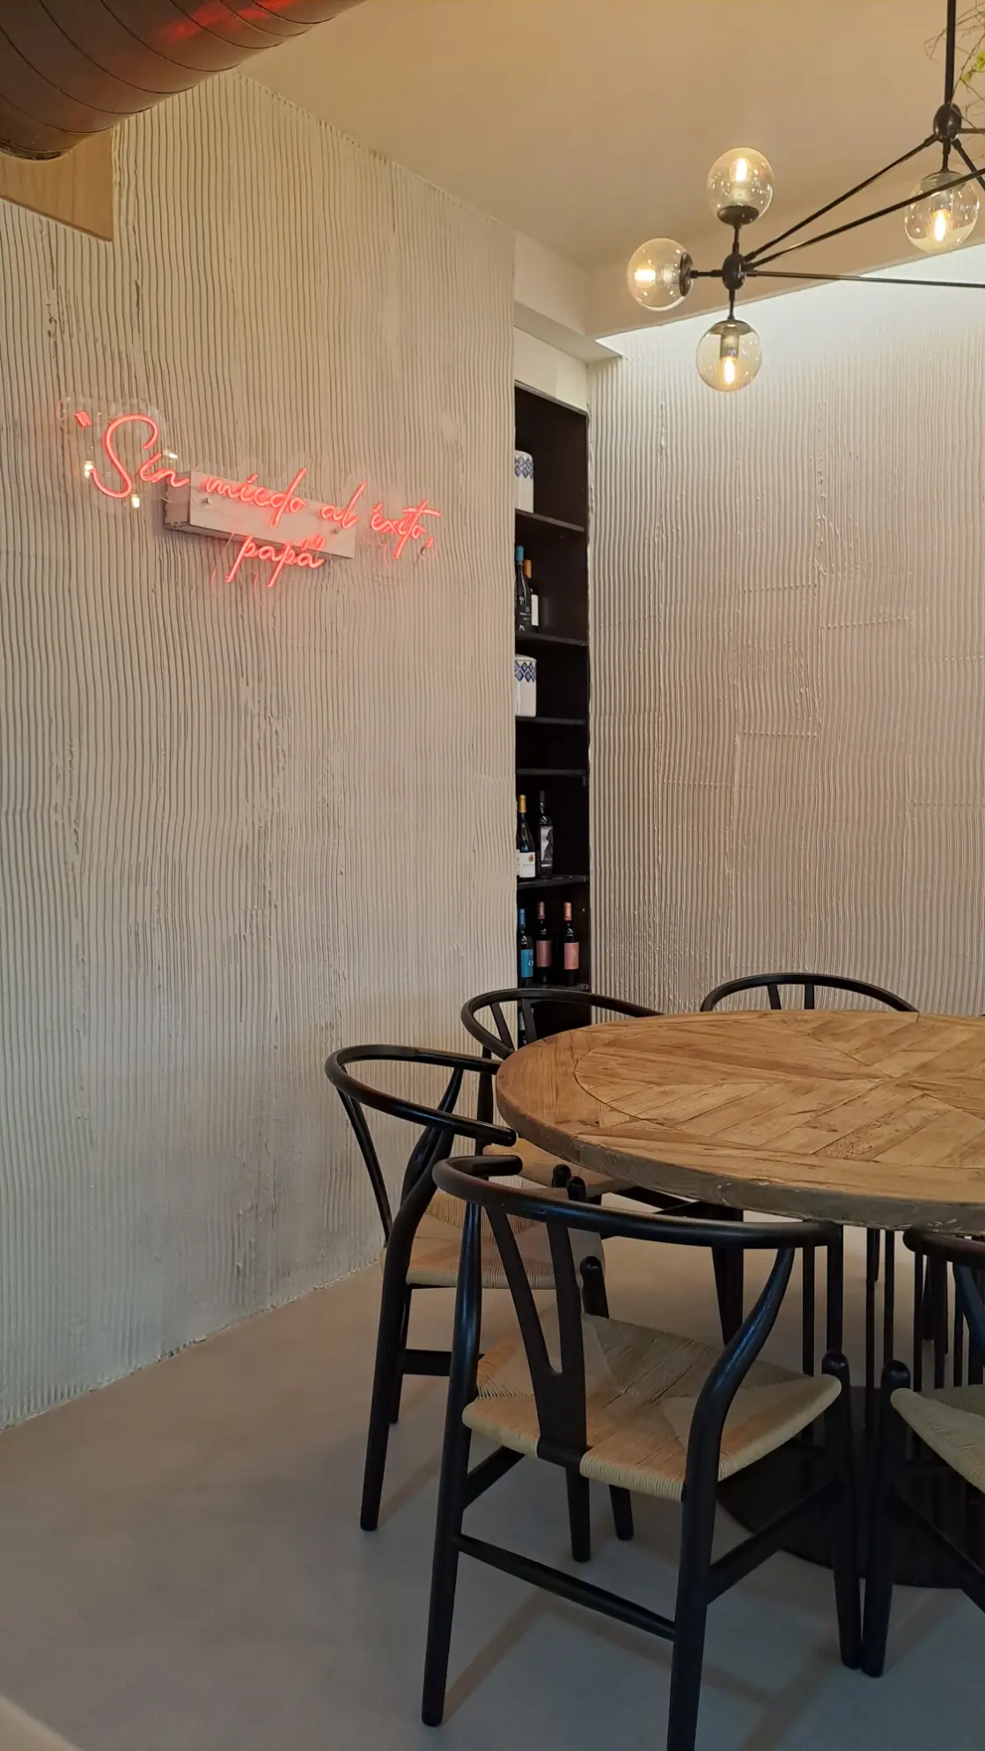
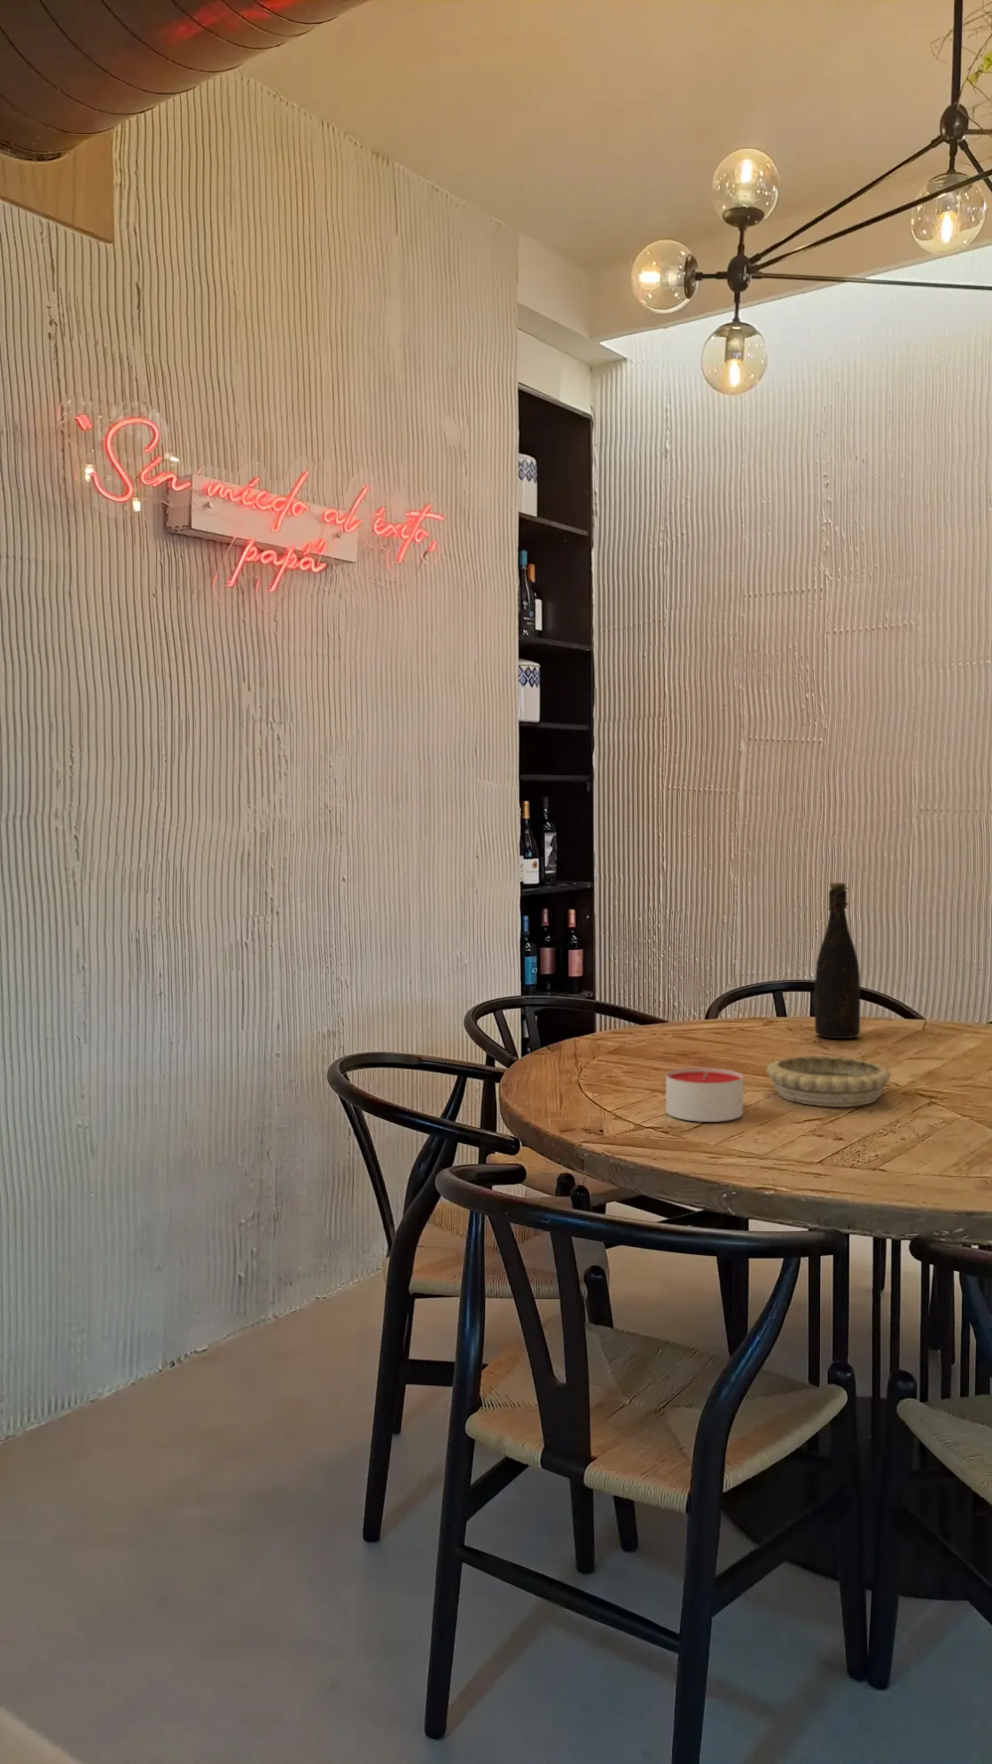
+ decorative bowl [765,1055,891,1107]
+ candle [665,1067,744,1123]
+ bottle [814,882,861,1040]
